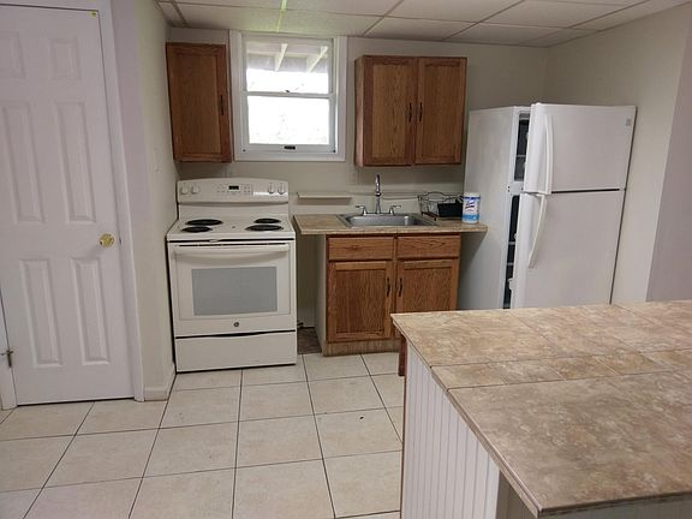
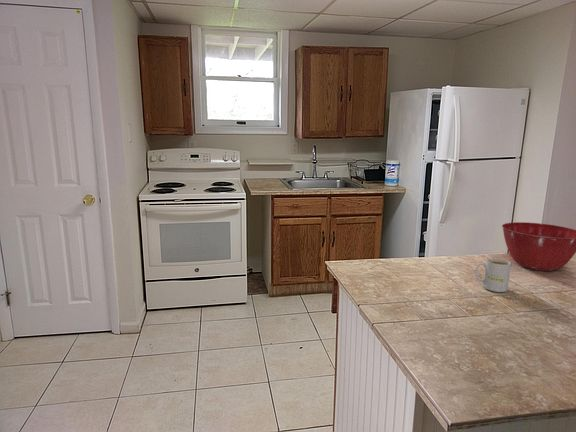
+ mug [475,257,512,293]
+ mixing bowl [501,221,576,272]
